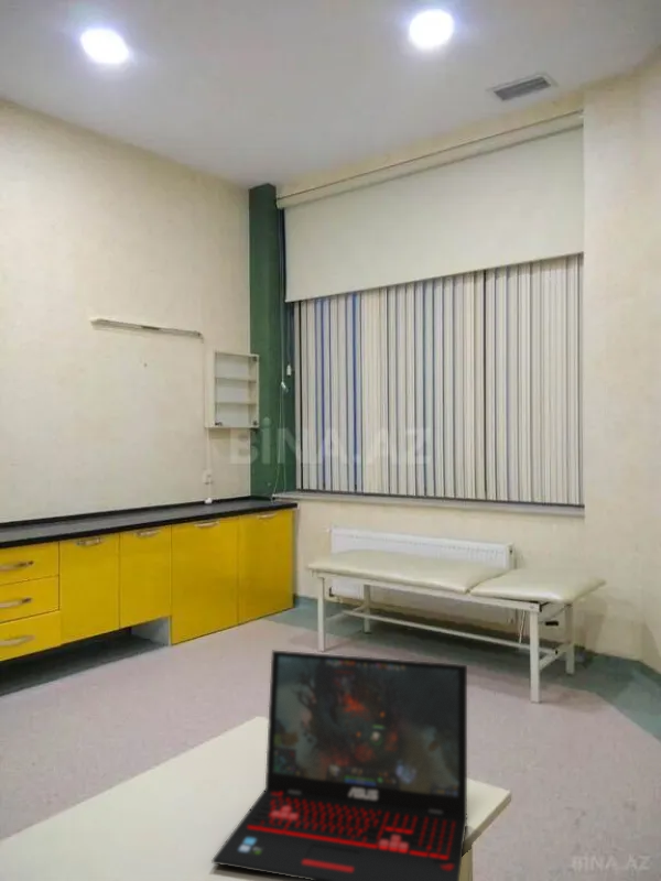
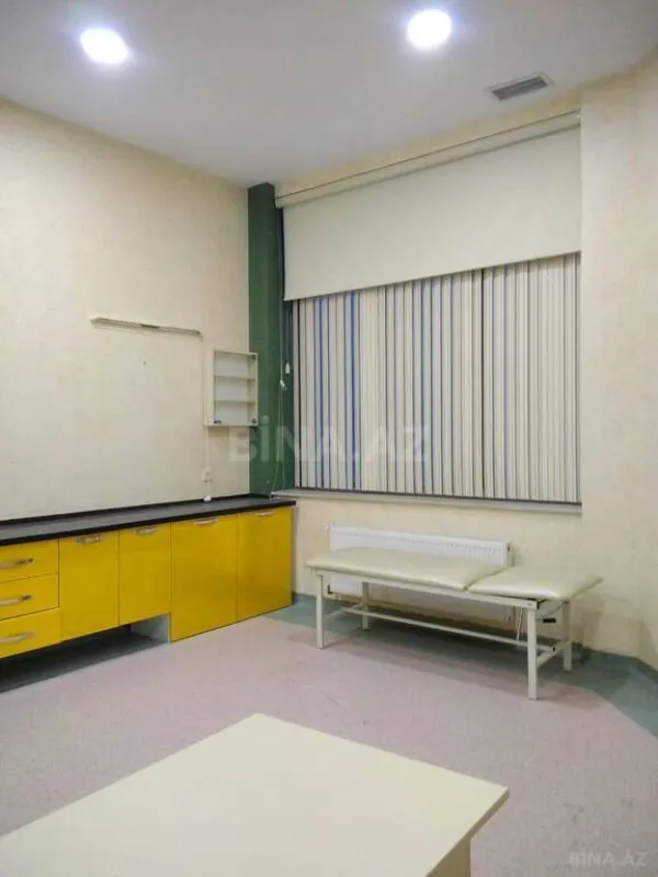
- laptop [212,650,468,881]
